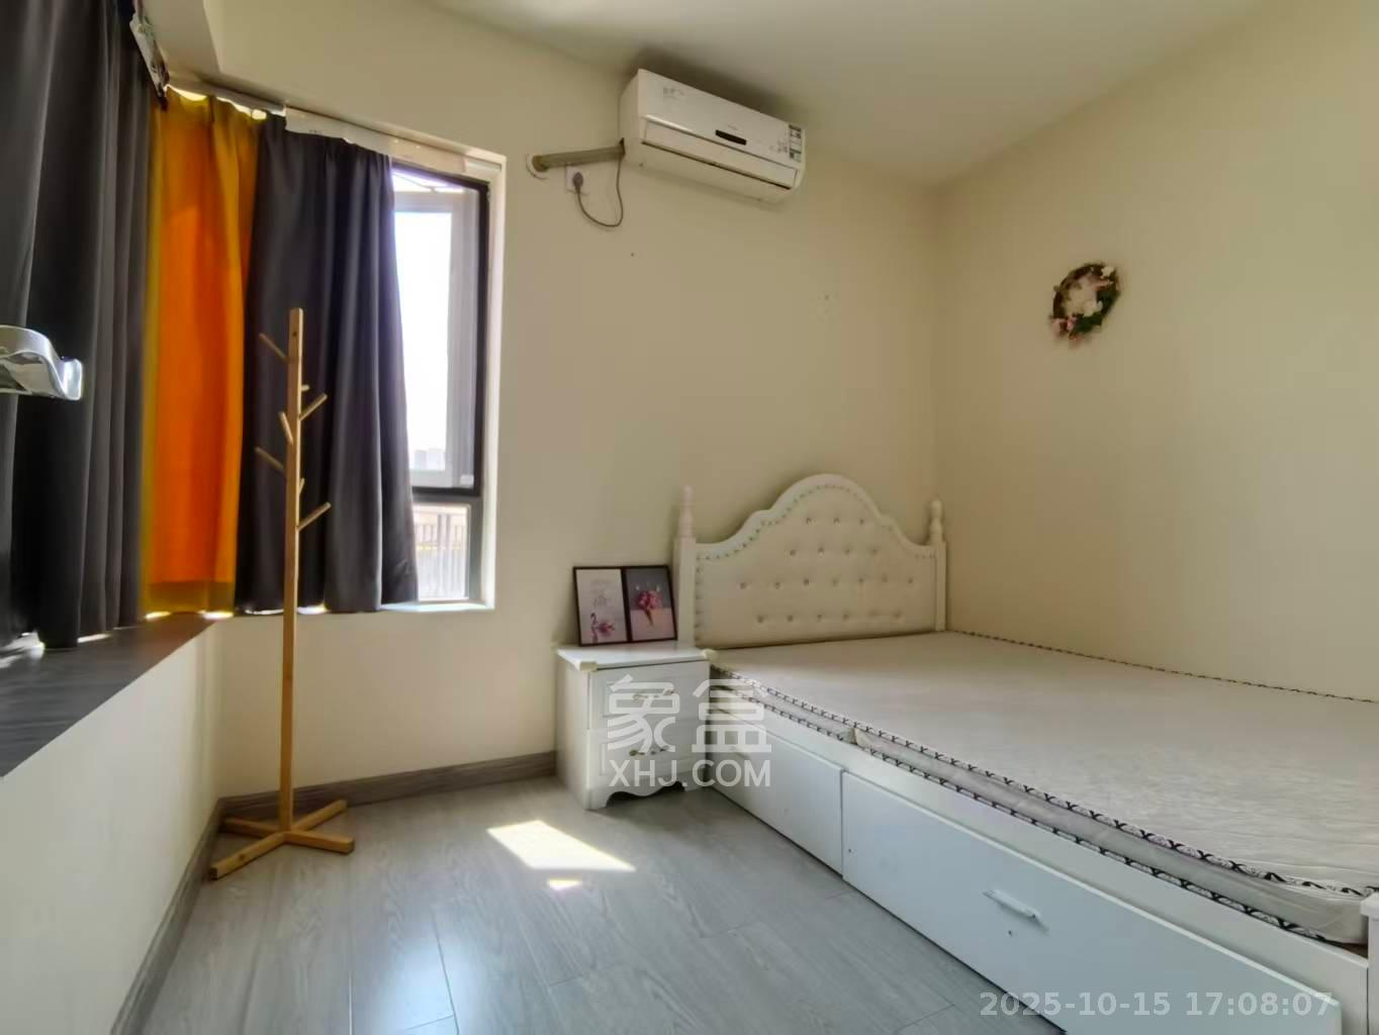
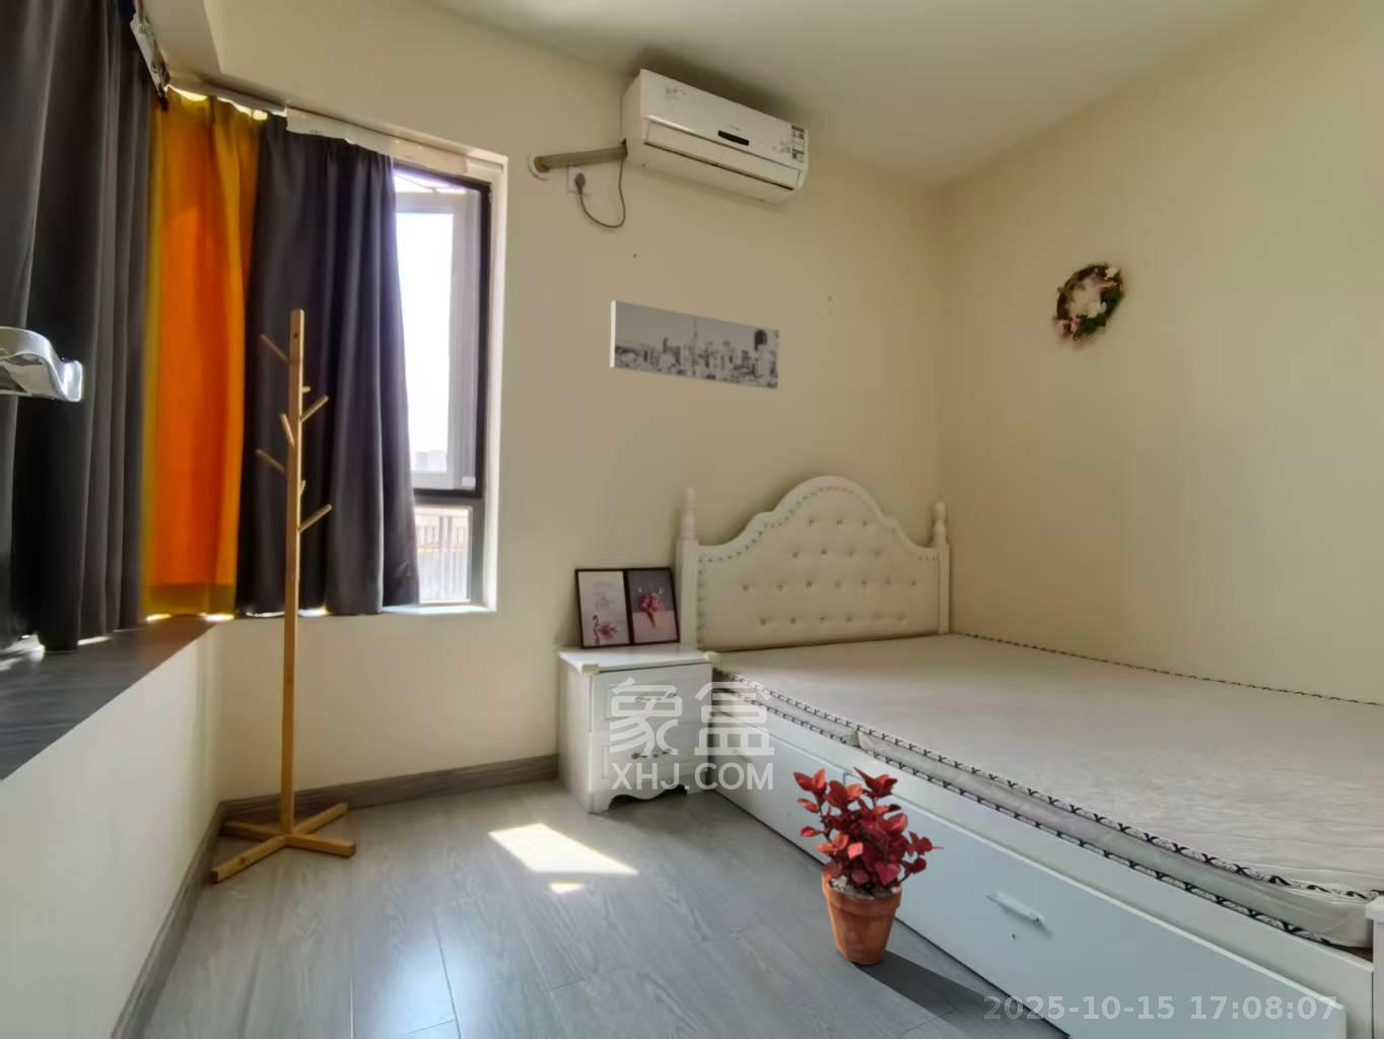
+ wall art [610,299,780,391]
+ potted plant [792,765,945,966]
